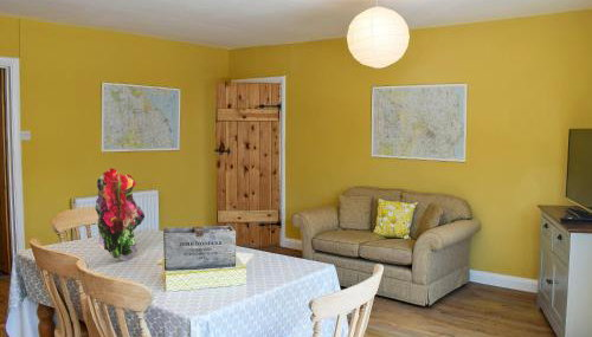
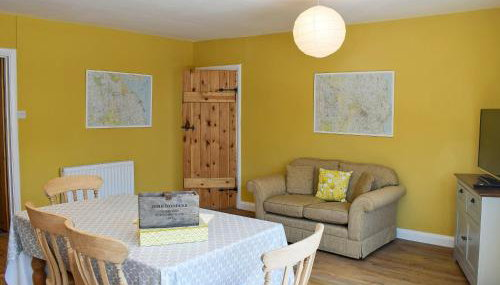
- bouquet [95,167,146,263]
